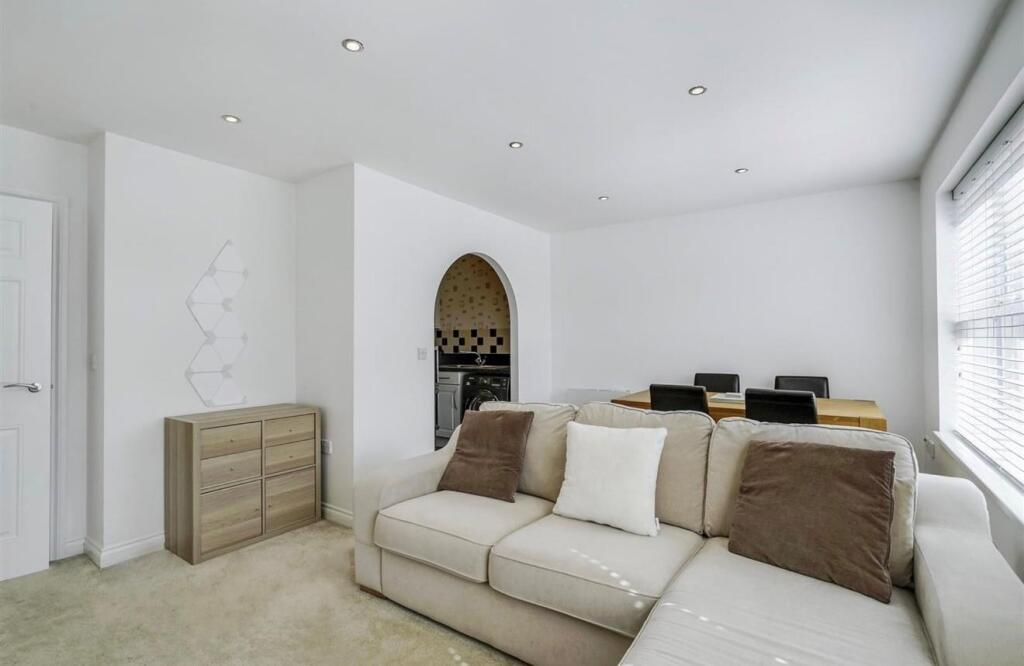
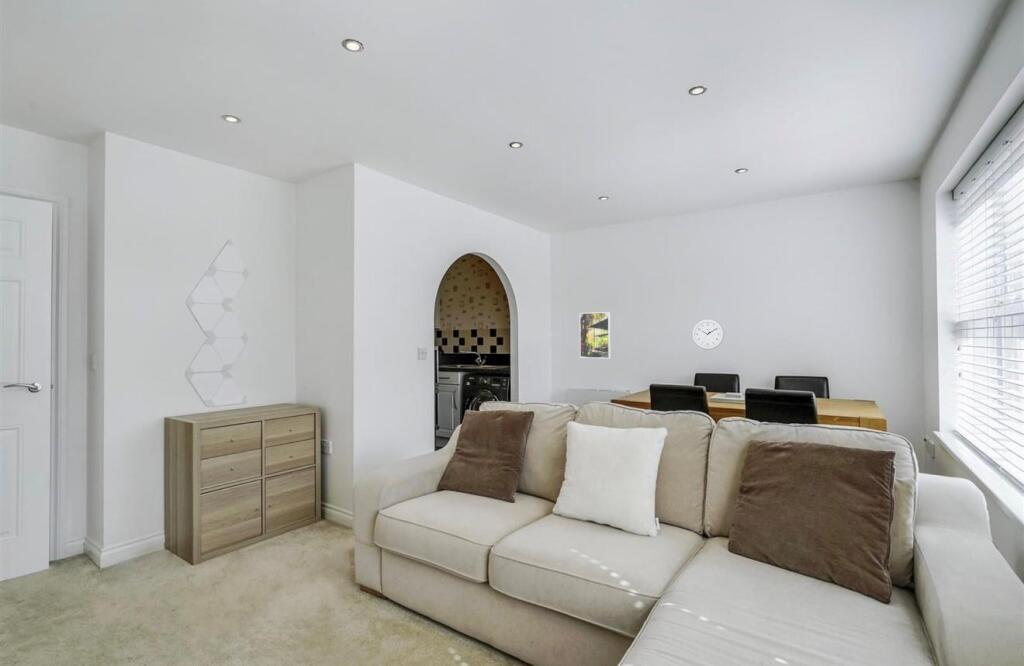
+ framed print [579,311,611,359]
+ wall clock [691,318,725,350]
